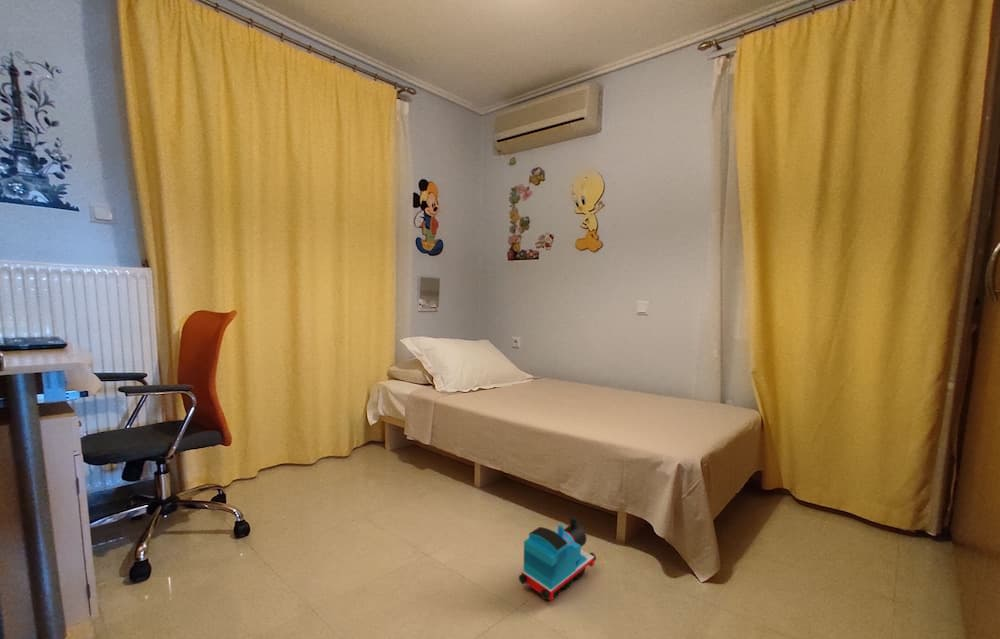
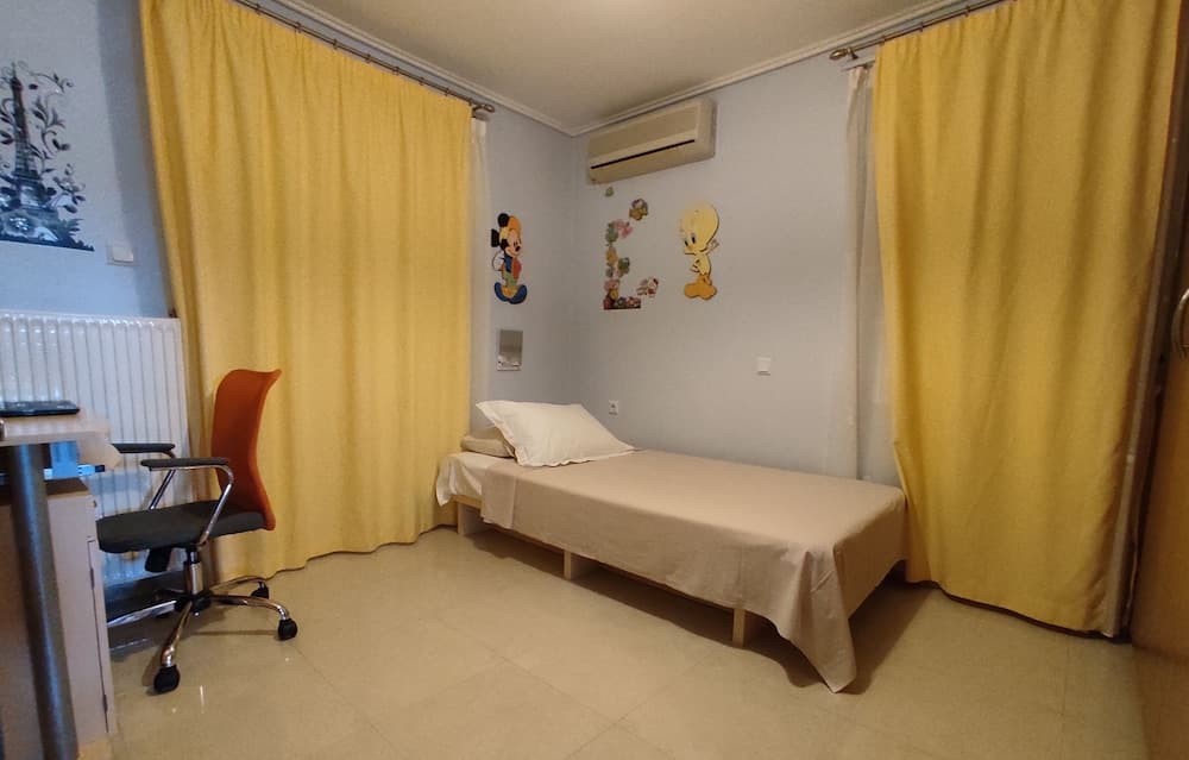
- toy train [518,516,597,602]
